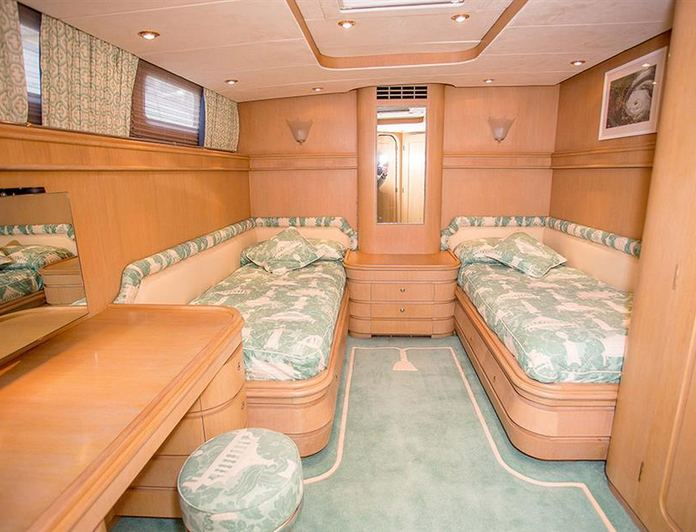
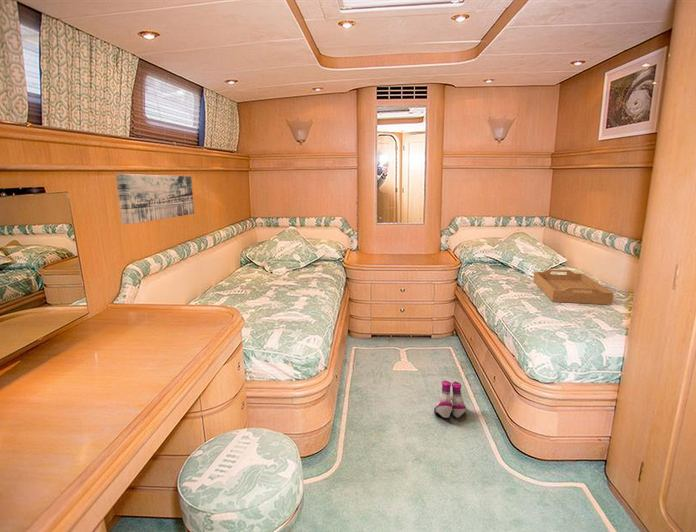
+ wall art [115,173,195,225]
+ boots [433,379,467,419]
+ serving tray [532,268,614,306]
